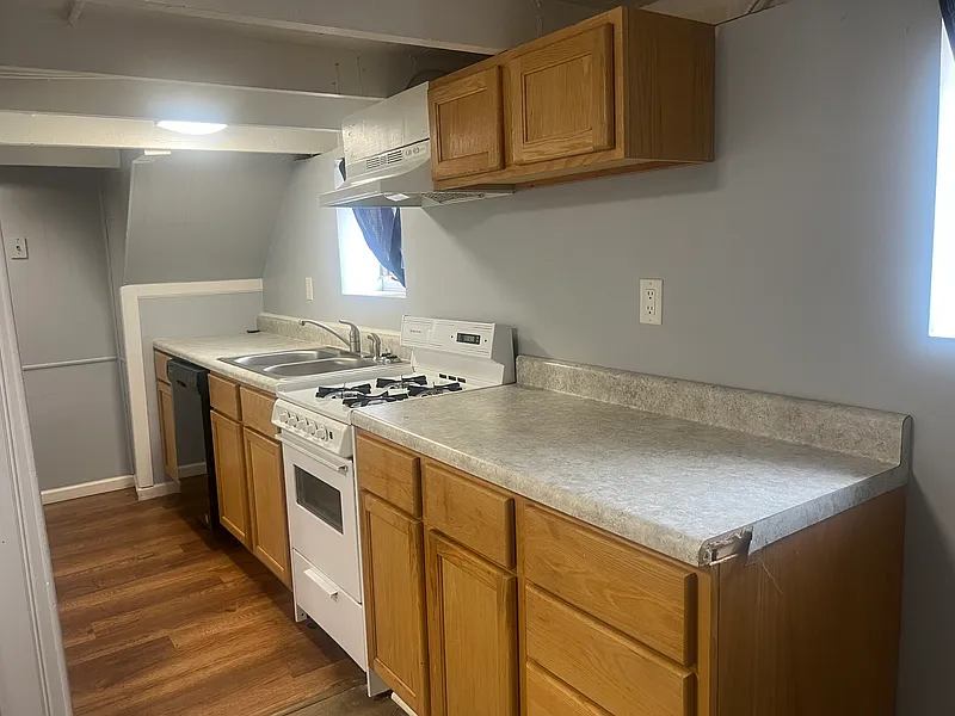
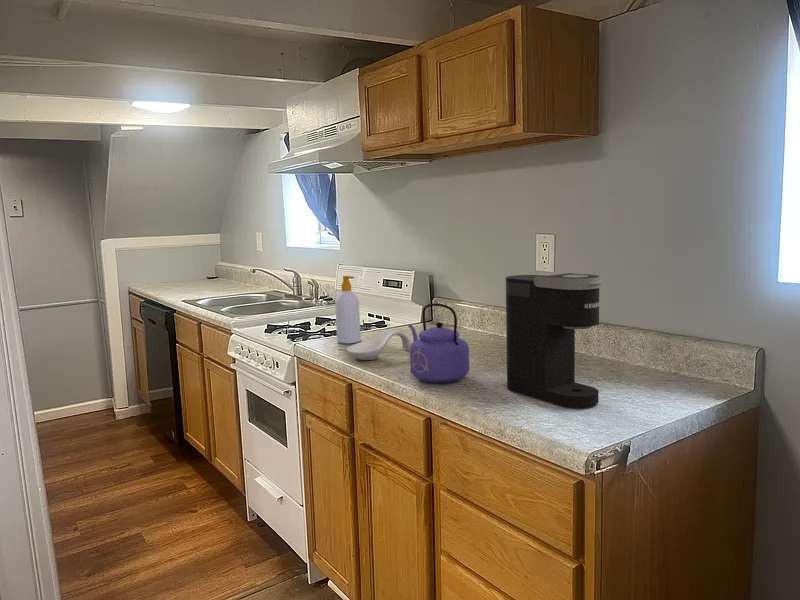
+ soap bottle [334,275,362,345]
+ kettle [407,302,470,384]
+ spoon rest [346,330,412,361]
+ coffee maker [505,272,603,409]
